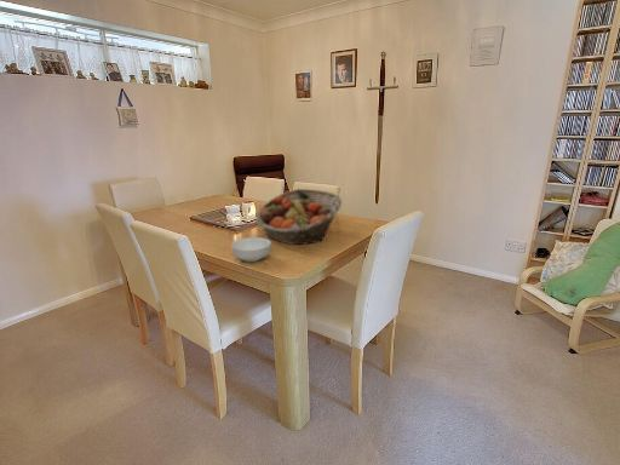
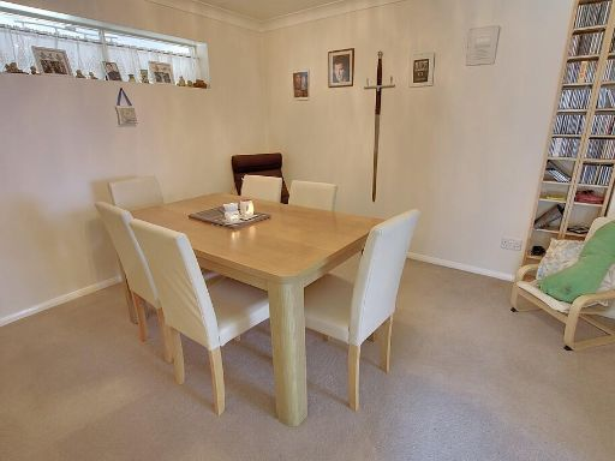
- fruit basket [254,188,343,246]
- cereal bowl [230,236,272,263]
